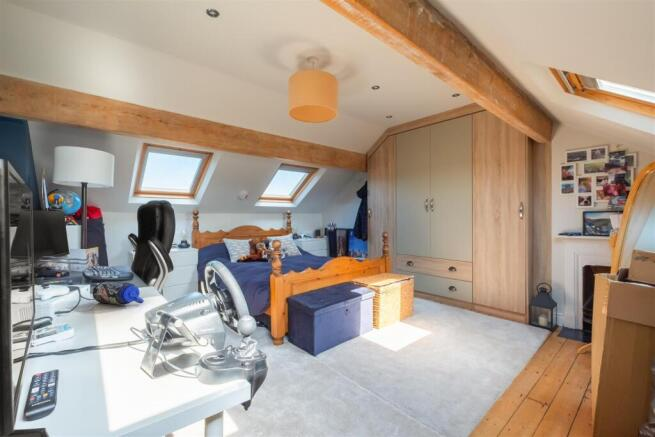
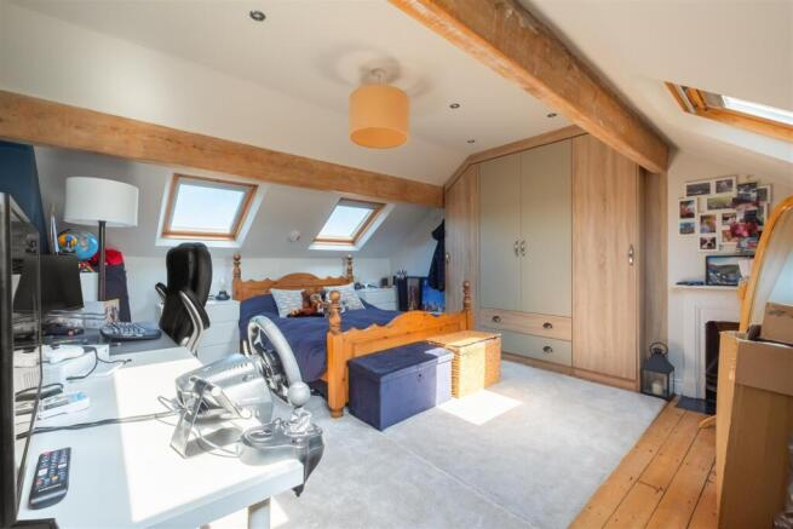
- water bottle [92,281,145,306]
